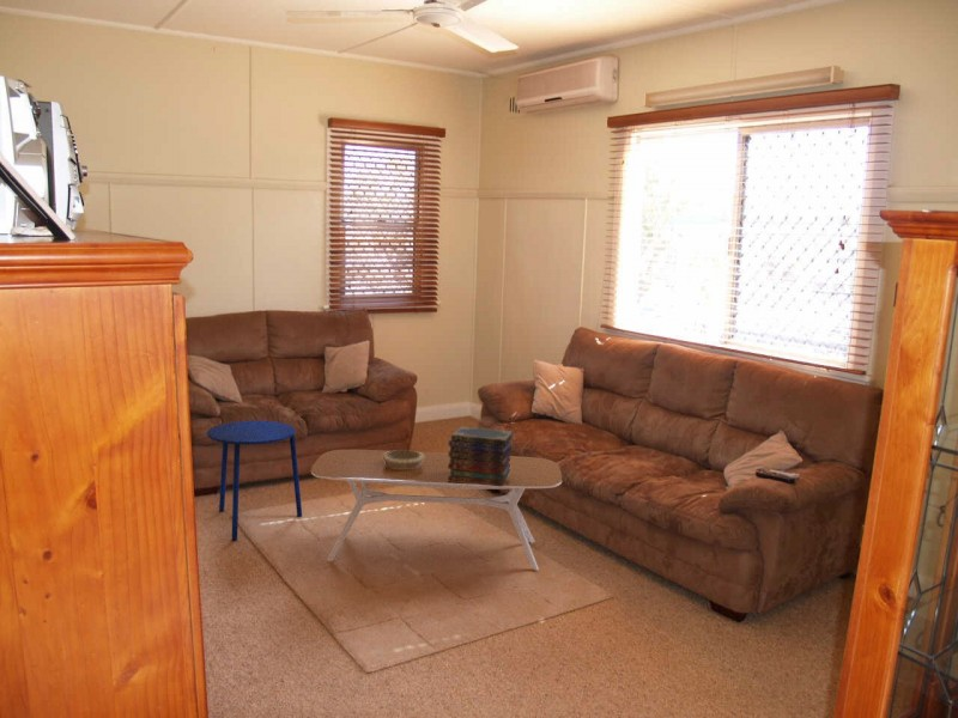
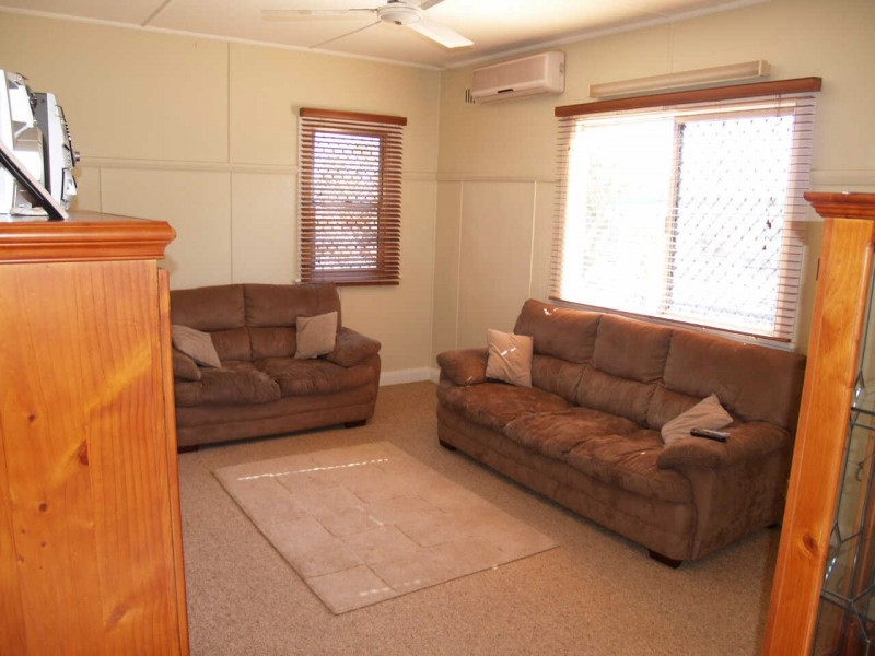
- side table [206,420,303,542]
- decorative bowl [383,449,424,469]
- coffee table [310,449,563,572]
- book stack [448,425,515,486]
